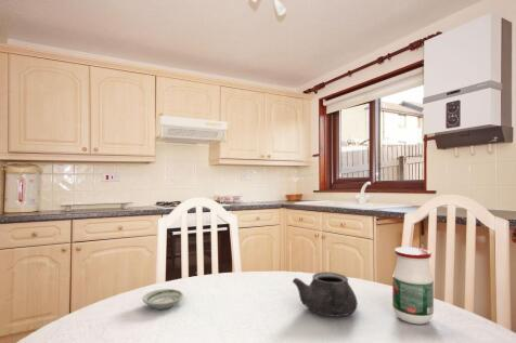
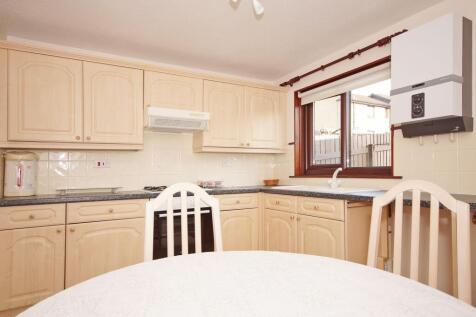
- jar [391,246,435,326]
- saucer [141,288,184,311]
- teapot [292,271,359,318]
